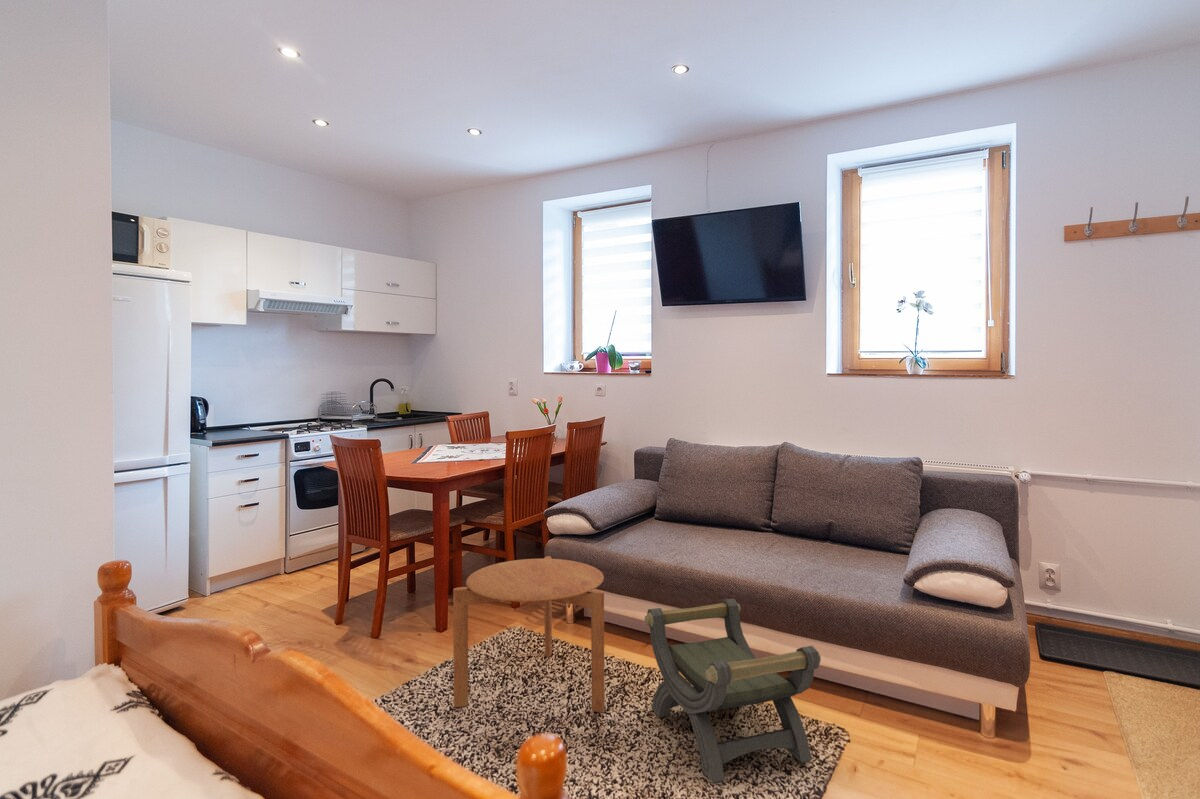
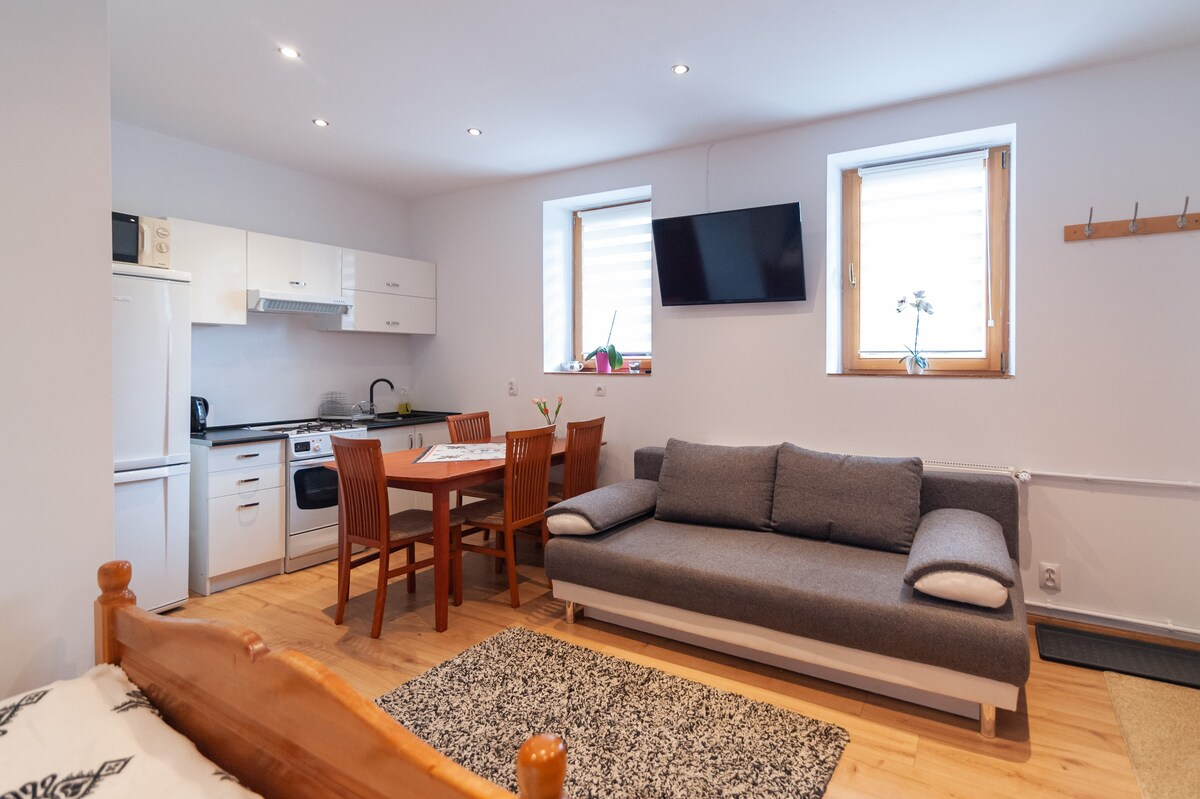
- stool [644,598,822,785]
- side table [452,555,605,714]
